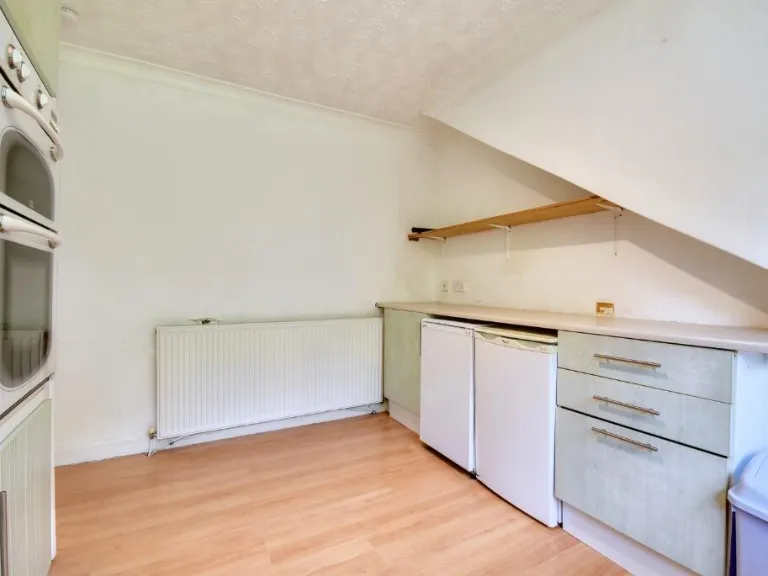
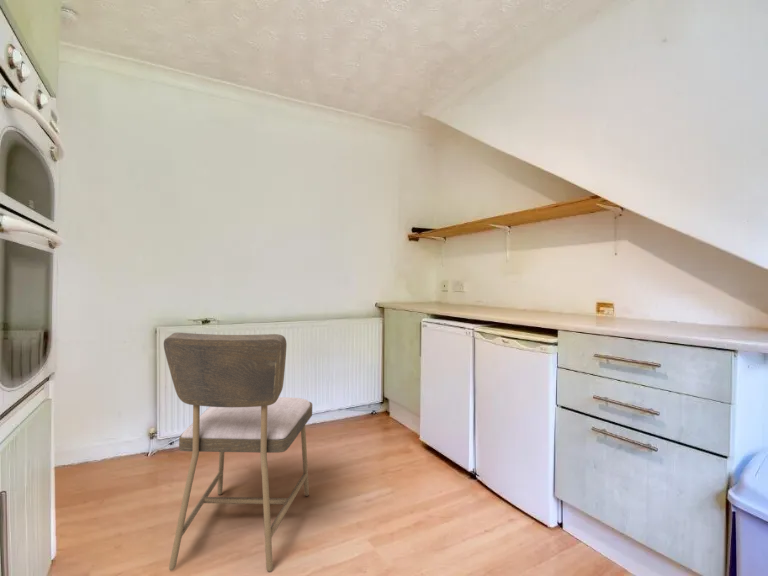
+ dining chair [163,332,313,573]
